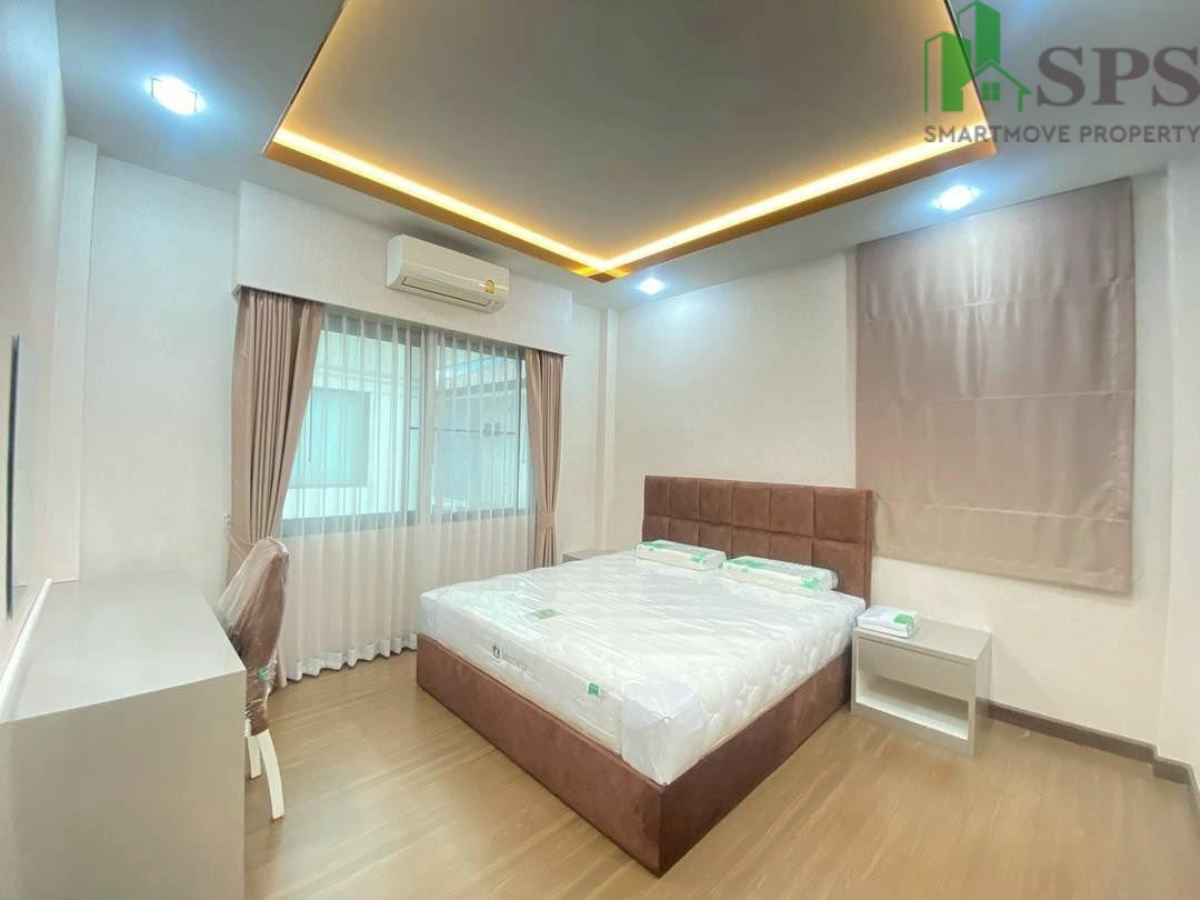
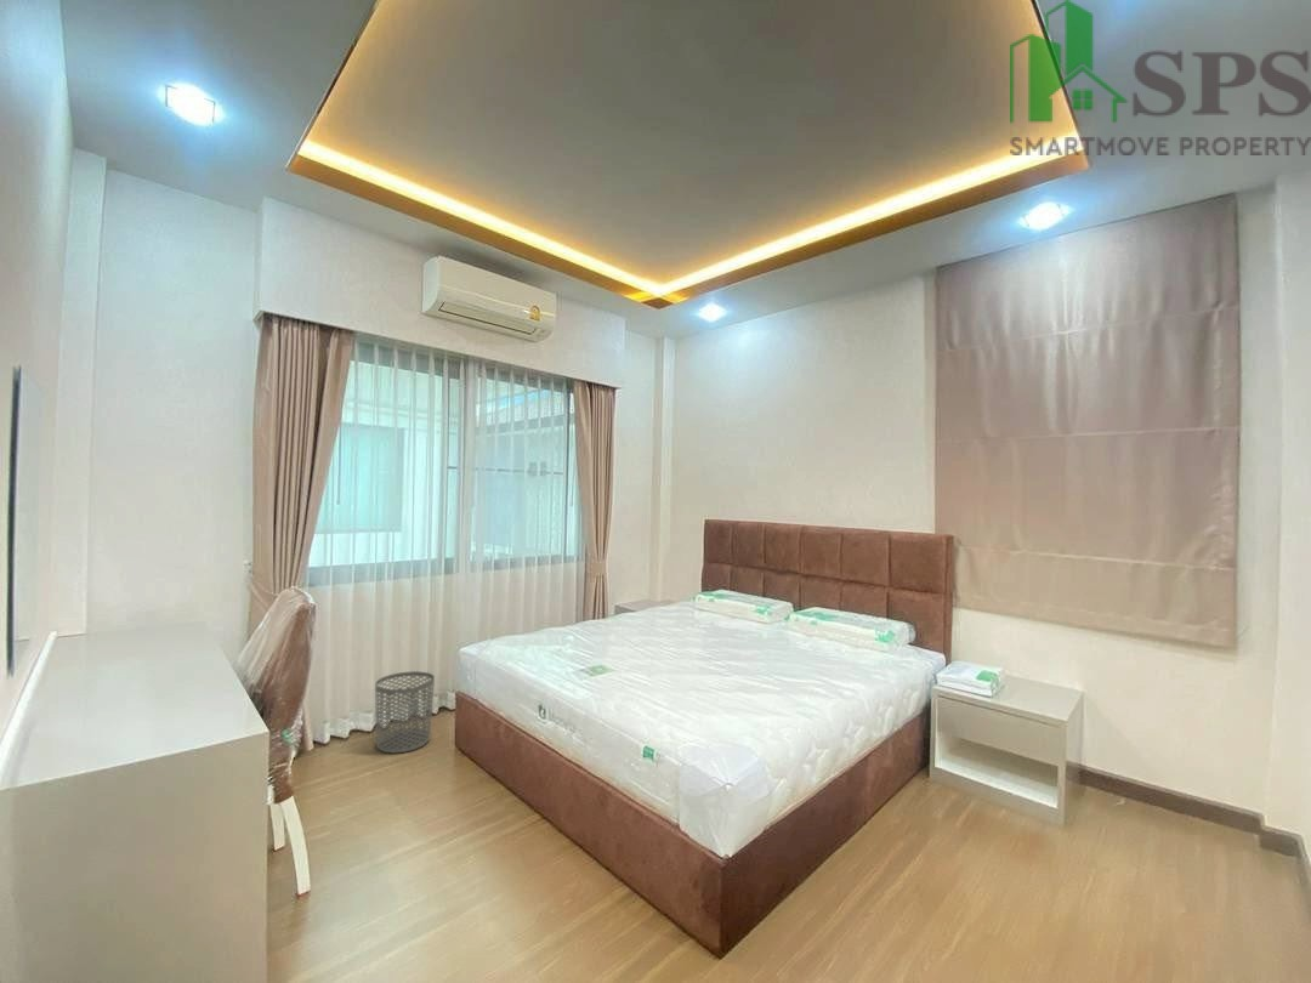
+ waste bin [374,670,436,755]
